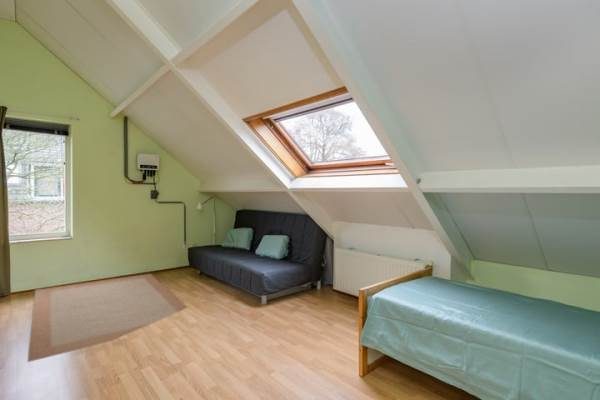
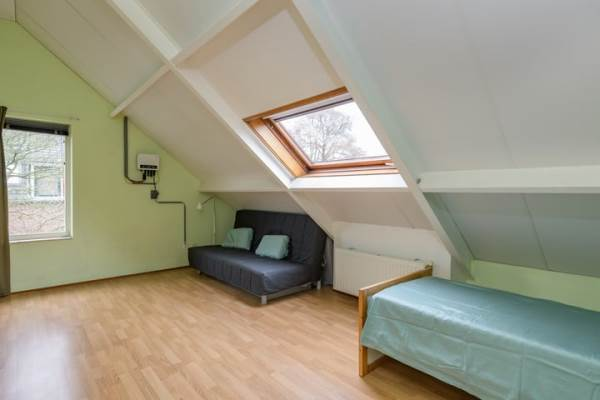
- rug [27,273,189,363]
